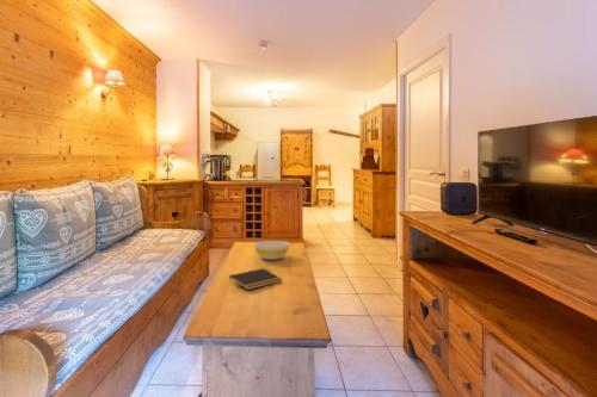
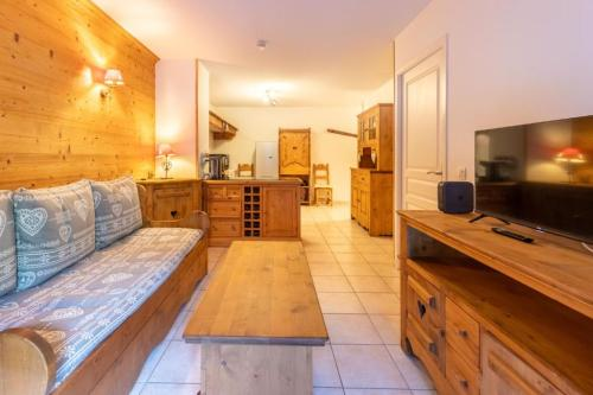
- notepad [228,267,283,291]
- bowl [253,240,290,261]
